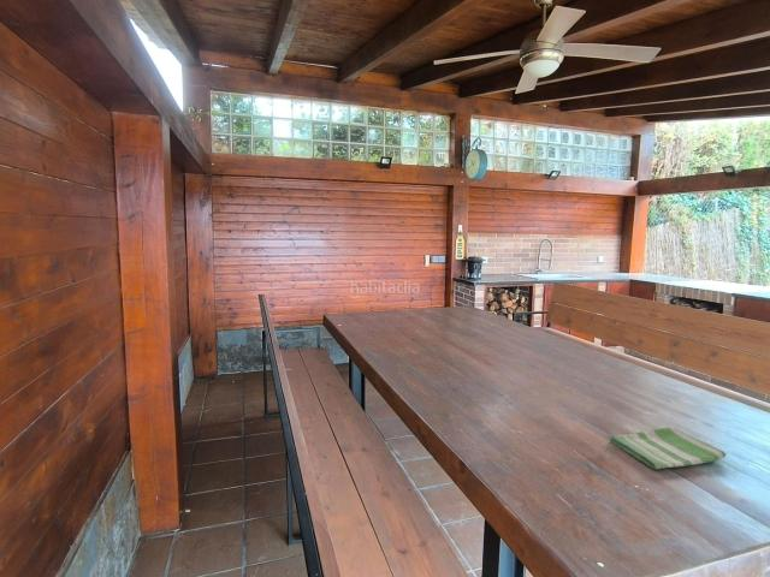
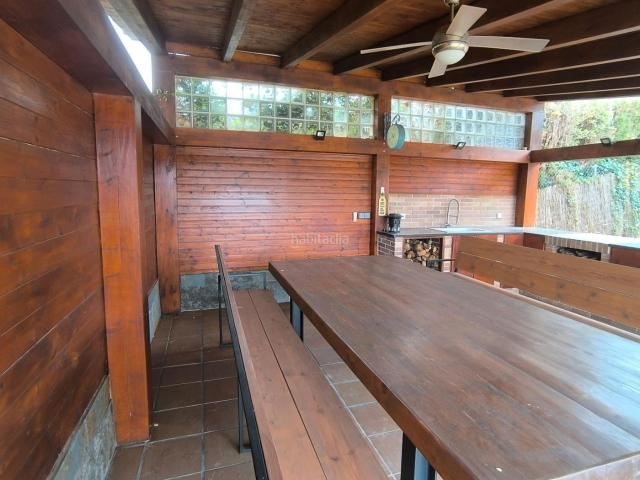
- dish towel [608,426,728,470]
